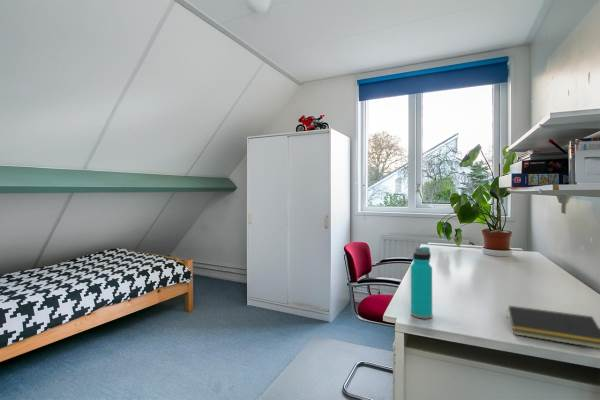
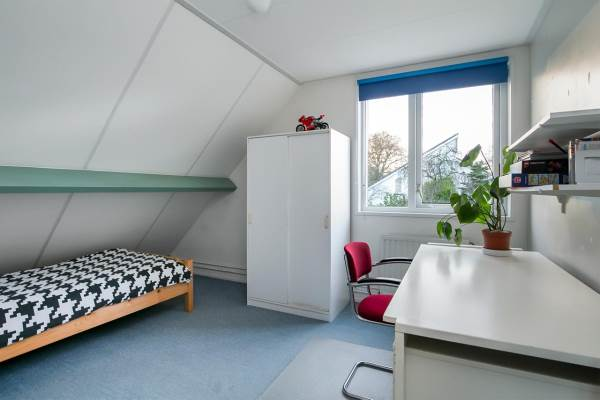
- water bottle [410,246,433,320]
- notepad [506,305,600,350]
